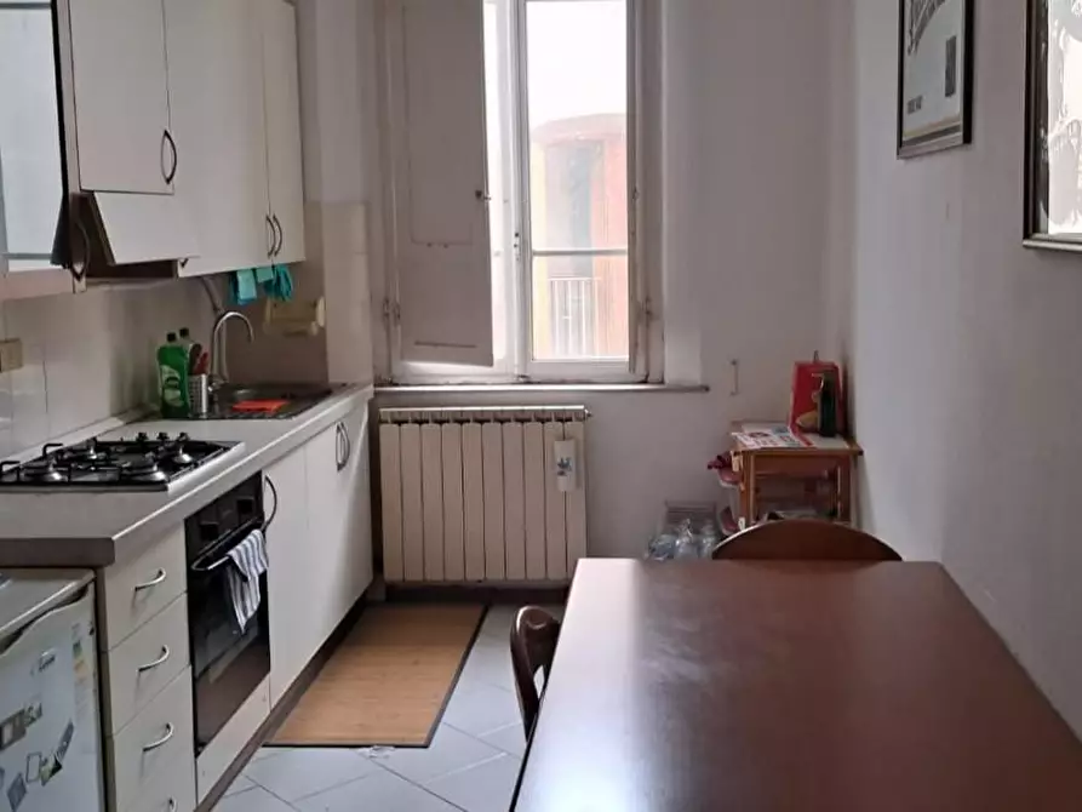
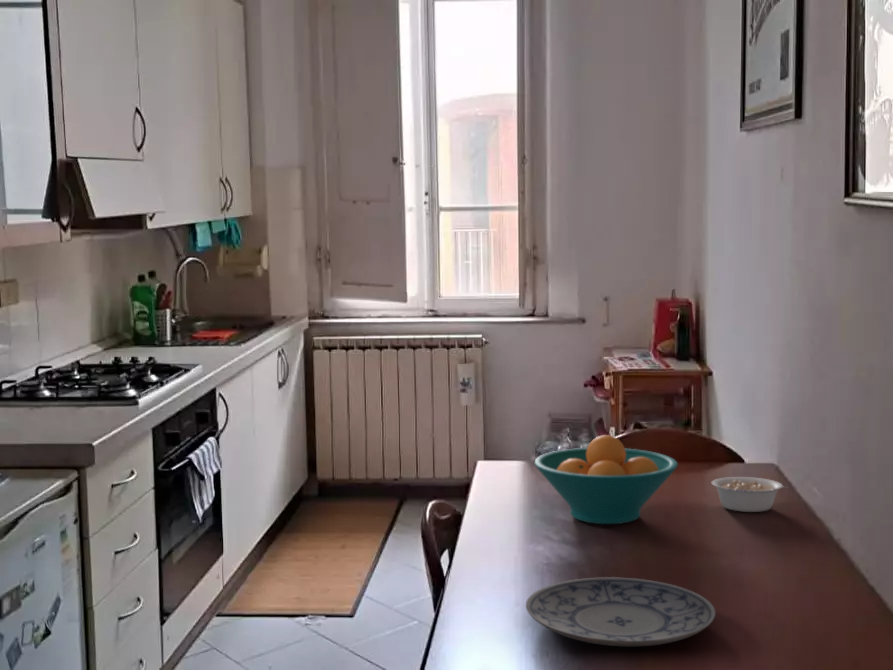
+ legume [711,476,790,513]
+ fruit bowl [533,434,679,525]
+ plate [525,576,717,647]
